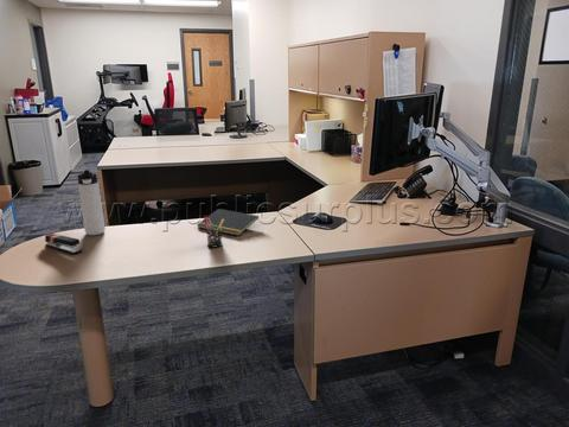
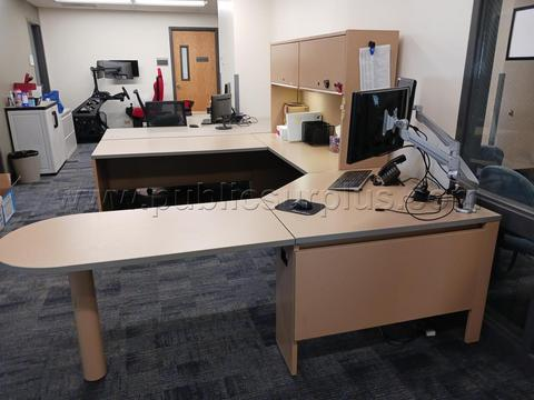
- pen holder [202,215,224,249]
- thermos bottle [77,168,107,236]
- notepad [196,208,260,237]
- stapler [44,232,83,255]
